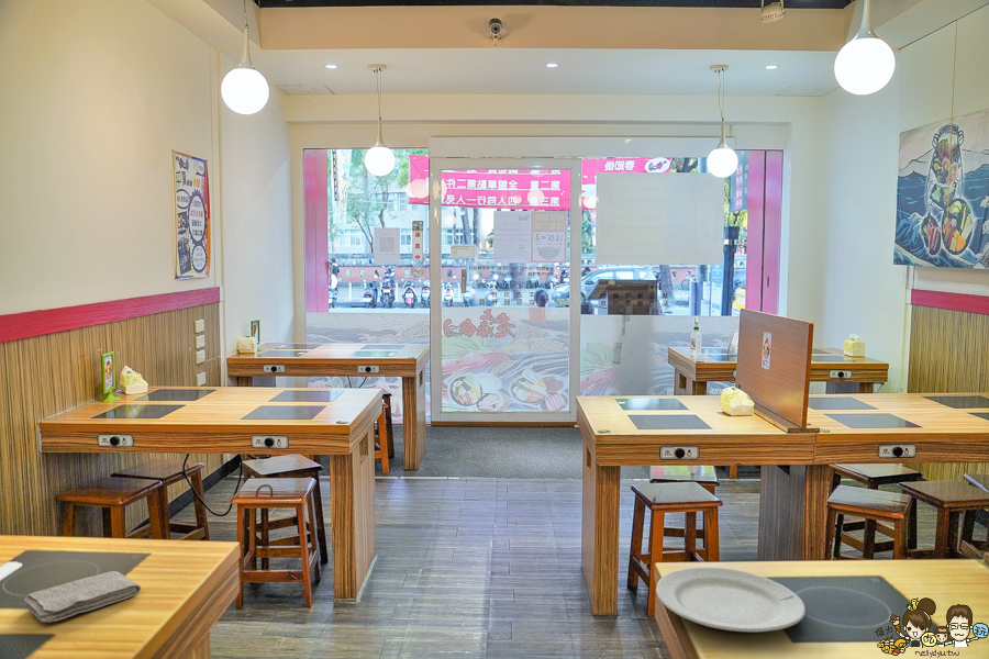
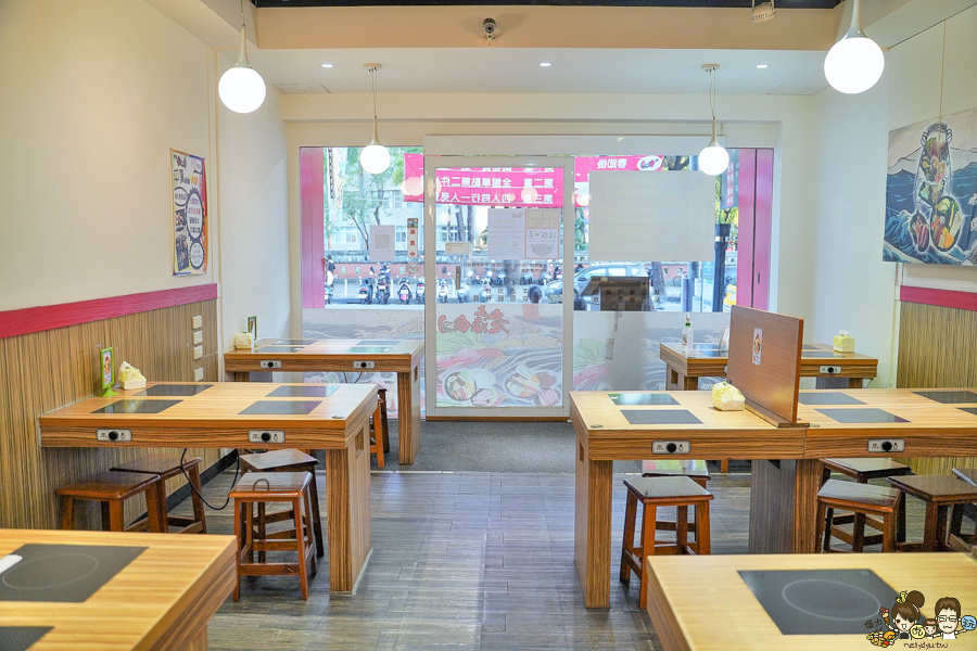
- chinaware [655,566,807,633]
- washcloth [23,570,142,624]
